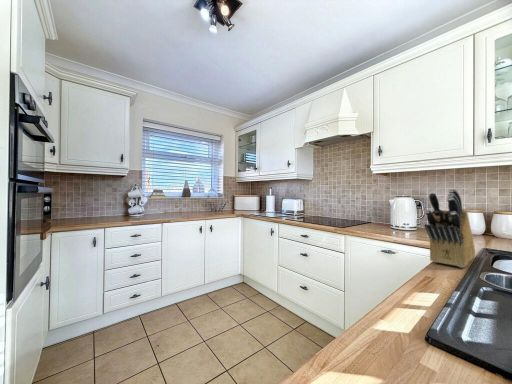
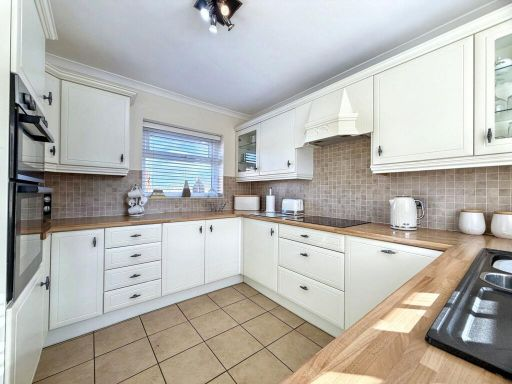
- knife block [423,188,476,269]
